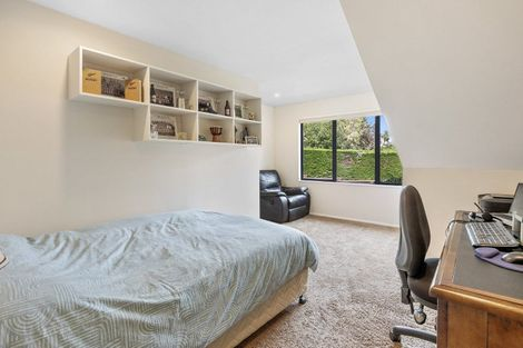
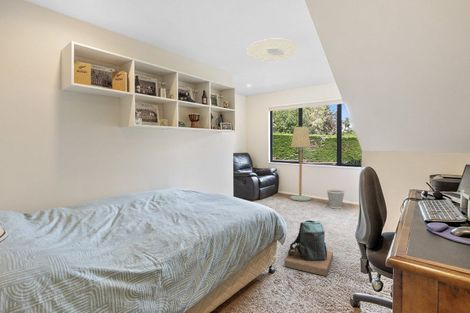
+ wastebasket [326,189,346,210]
+ ceiling light [246,38,300,62]
+ backpack [283,220,334,277]
+ floor lamp [289,126,312,202]
